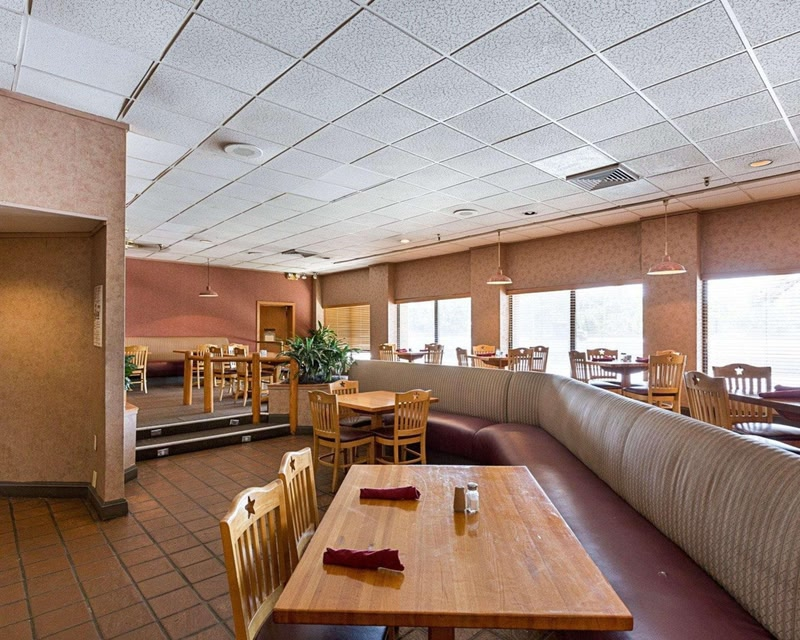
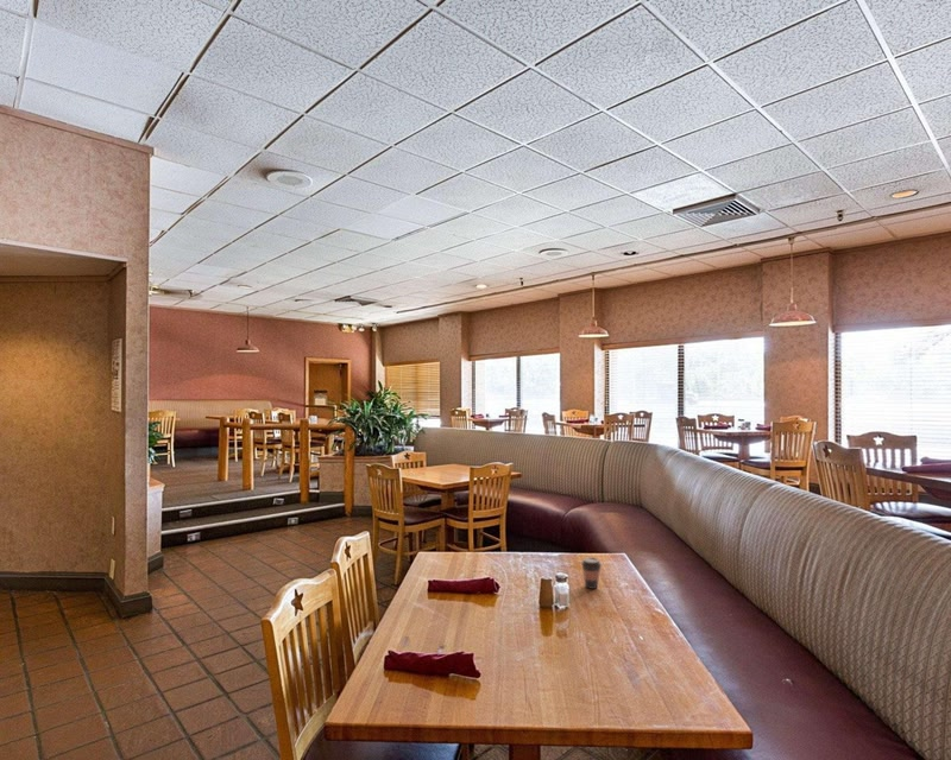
+ coffee cup [580,556,603,590]
